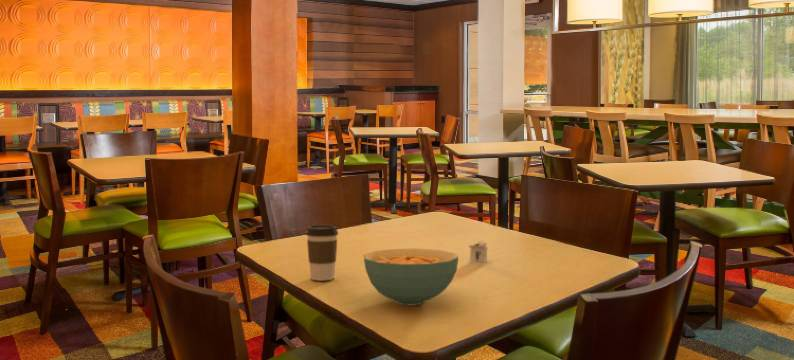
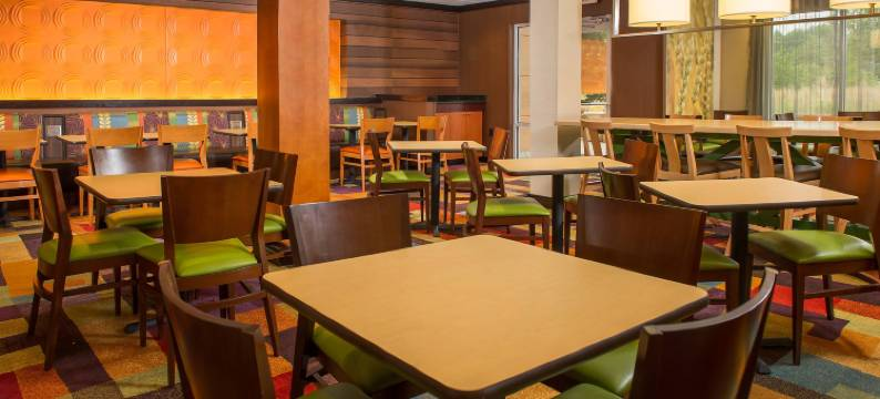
- coffee cup [305,224,339,281]
- napkin holder [468,240,489,264]
- cereal bowl [362,248,460,306]
